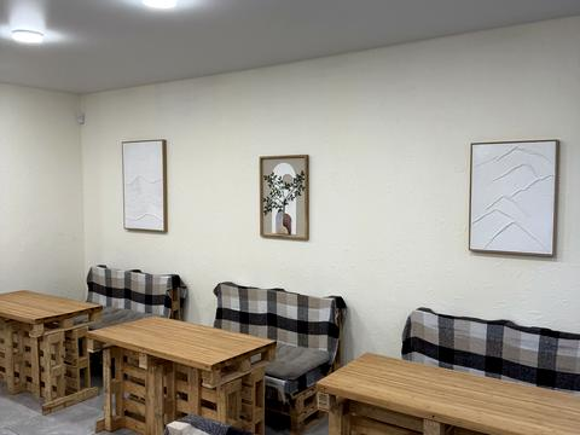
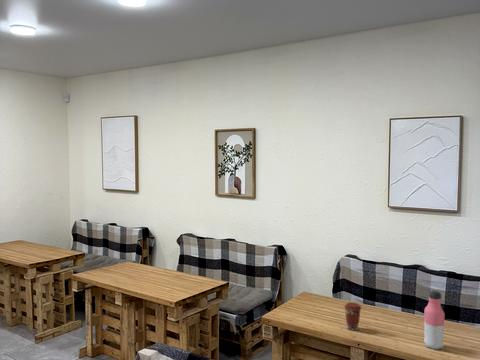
+ coffee cup [343,302,363,331]
+ water bottle [423,290,446,350]
